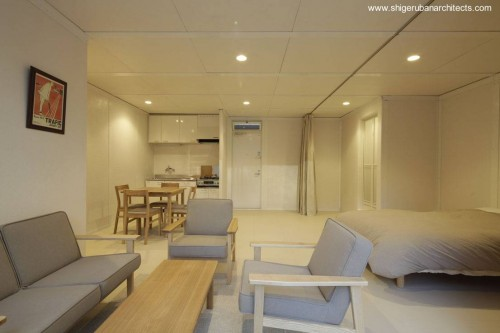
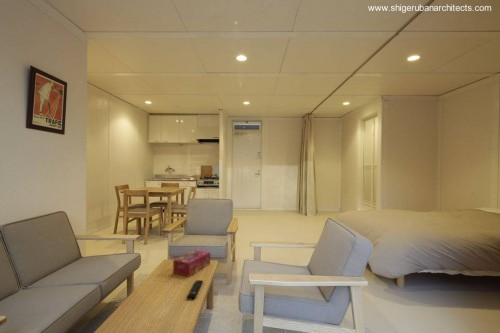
+ tissue box [172,249,211,278]
+ remote control [186,279,204,300]
